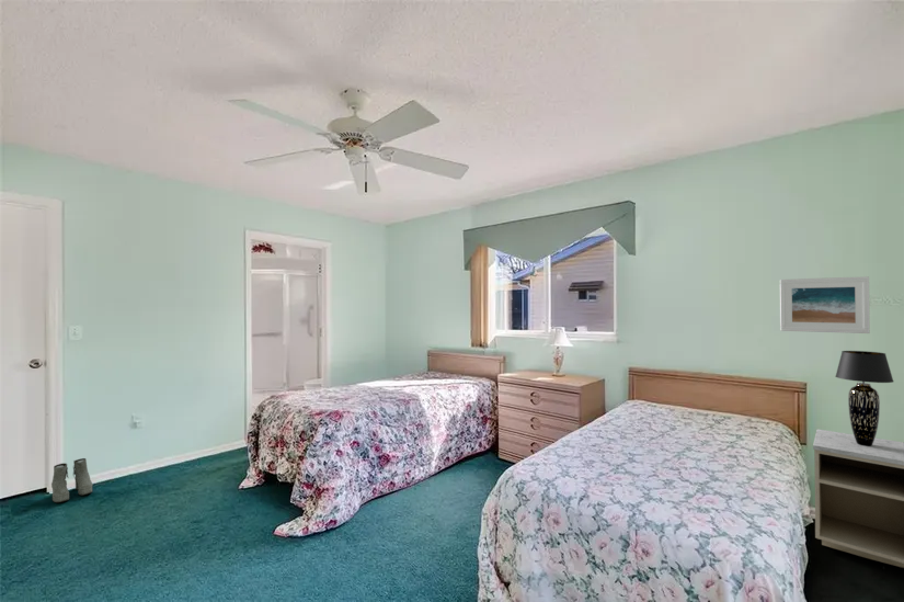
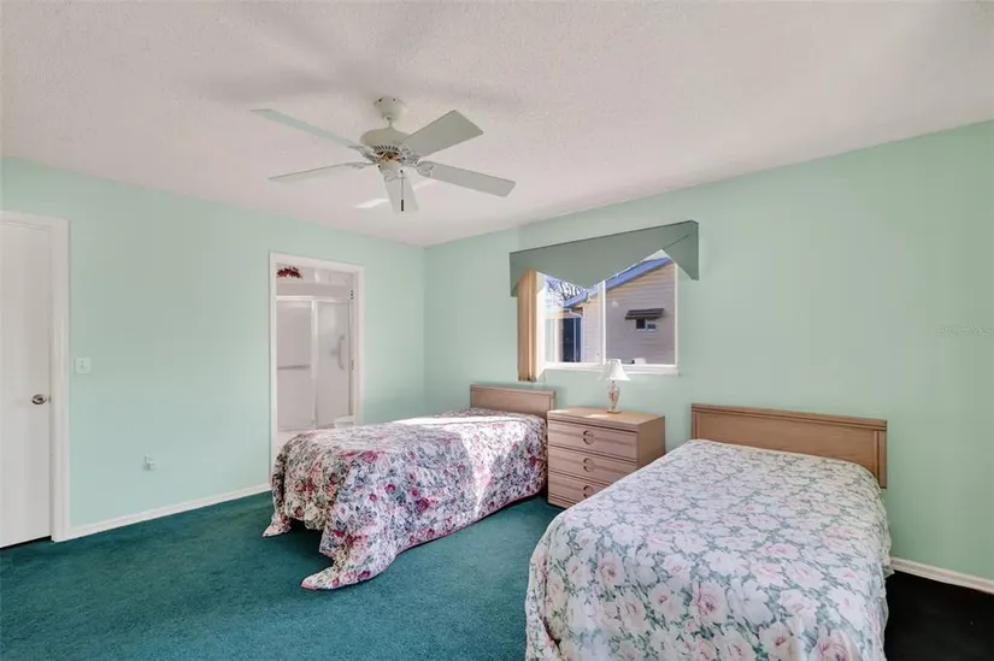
- table lamp [834,350,895,446]
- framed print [779,275,871,334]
- boots [50,457,93,503]
- nightstand [812,428,904,569]
